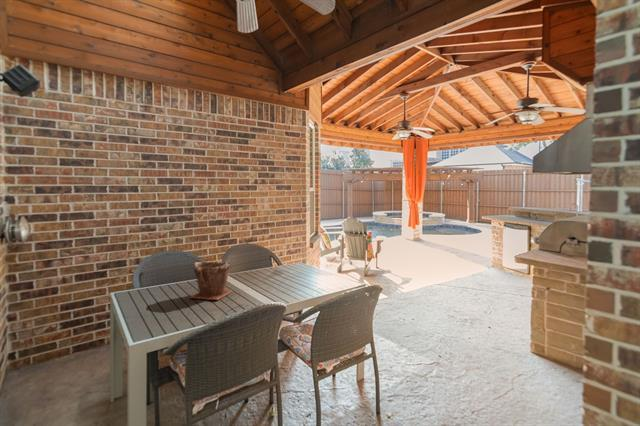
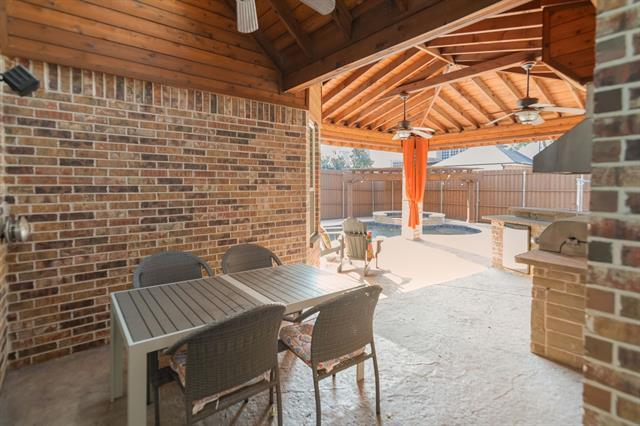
- plant pot [188,261,233,301]
